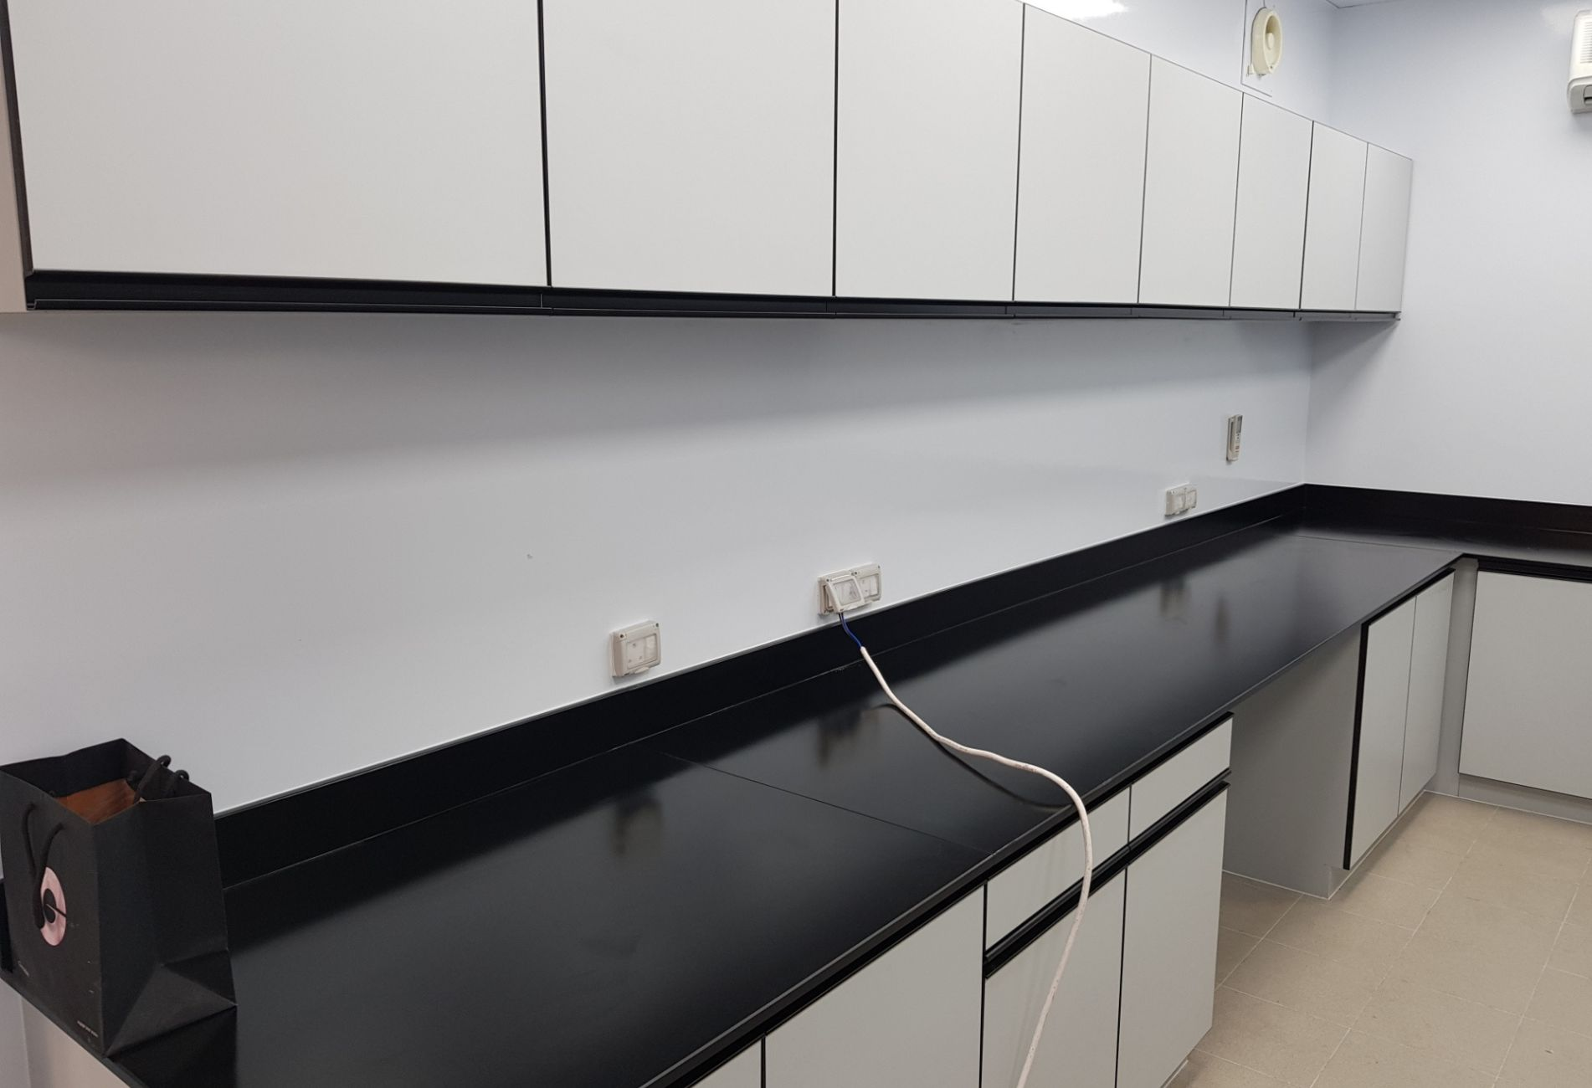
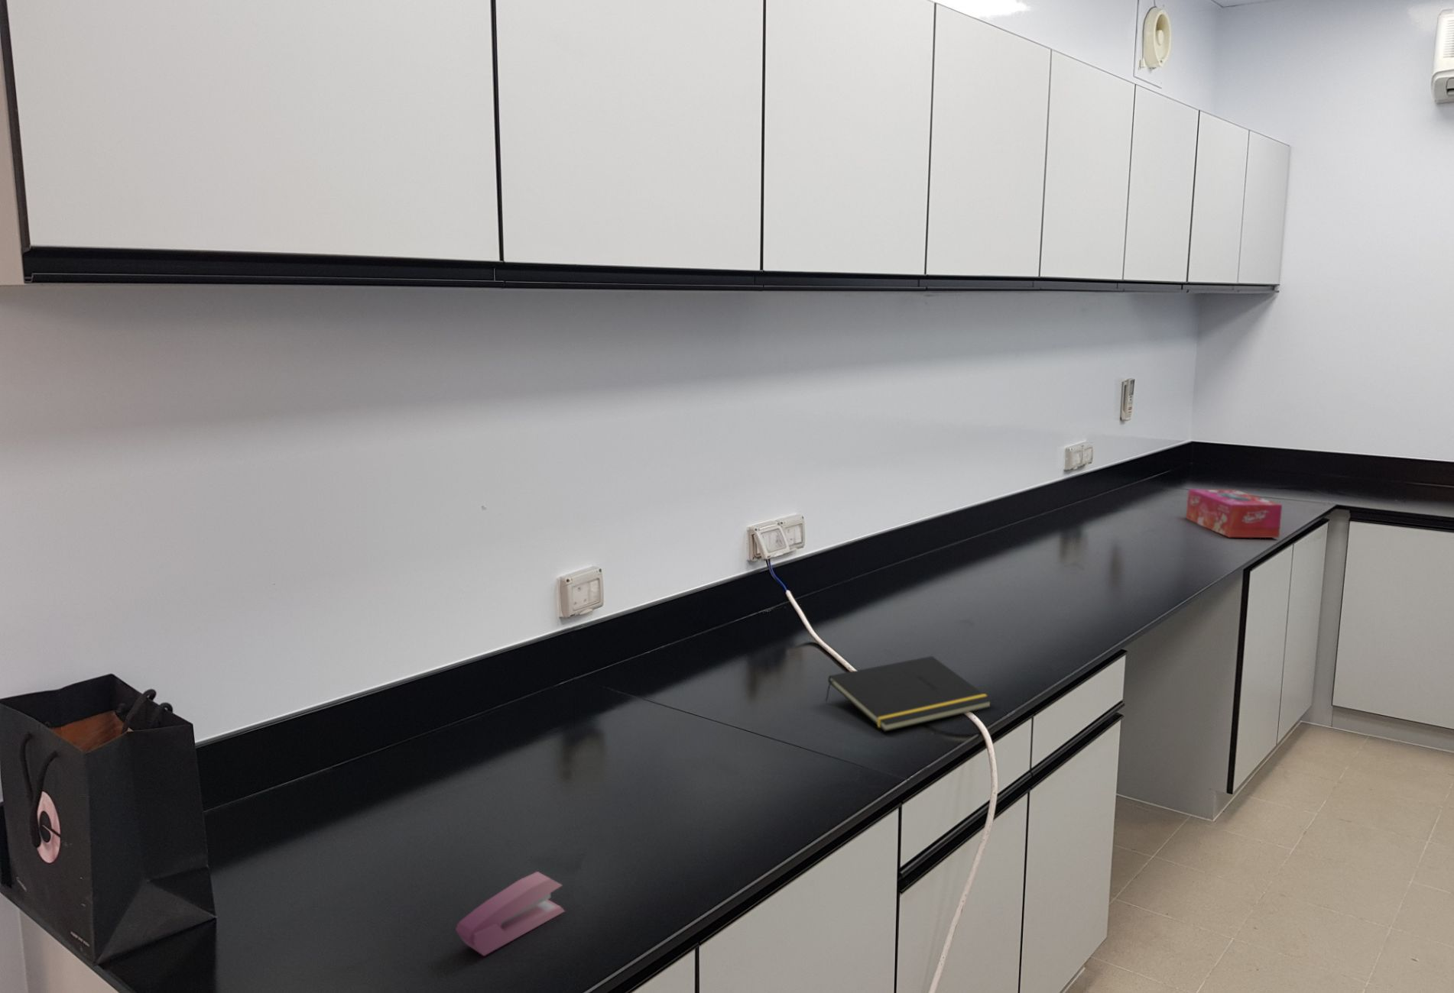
+ notepad [824,655,993,732]
+ tissue box [1186,489,1283,539]
+ stapler [455,870,566,957]
